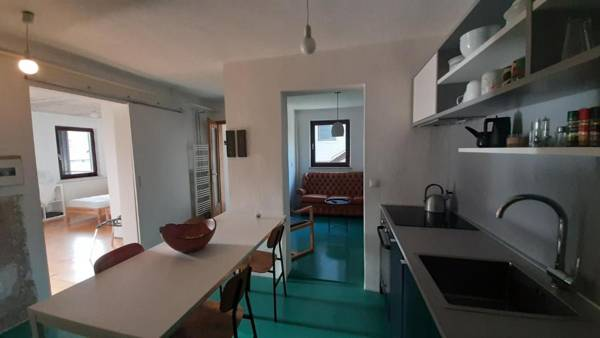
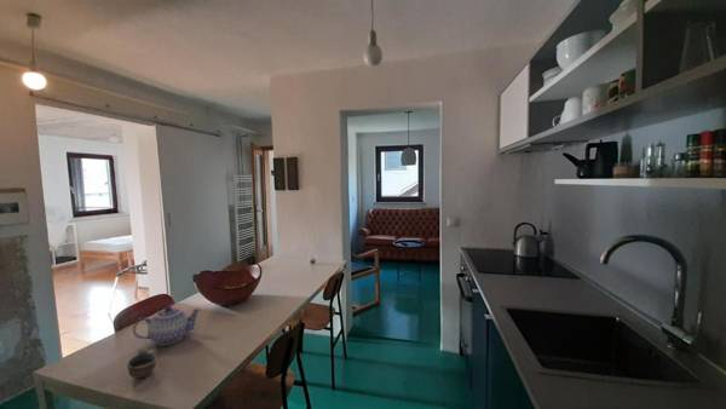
+ cup [126,346,159,380]
+ teapot [132,305,202,346]
